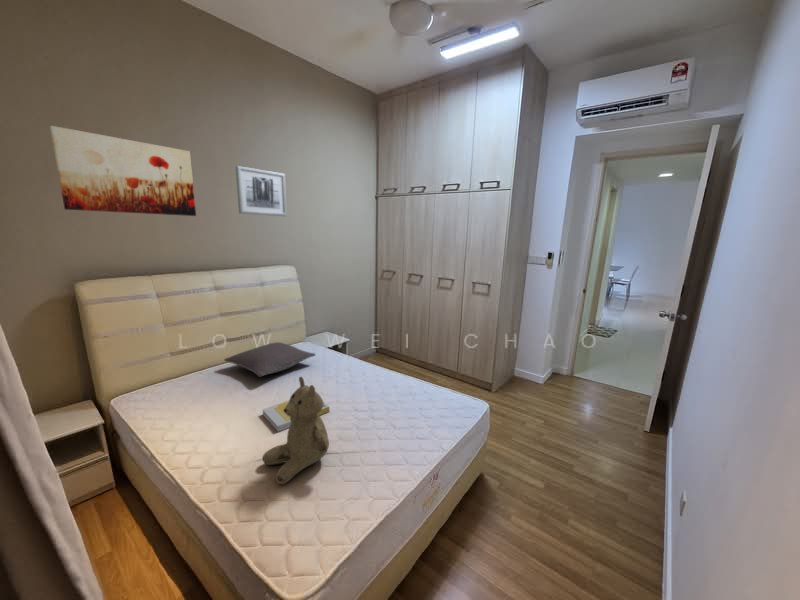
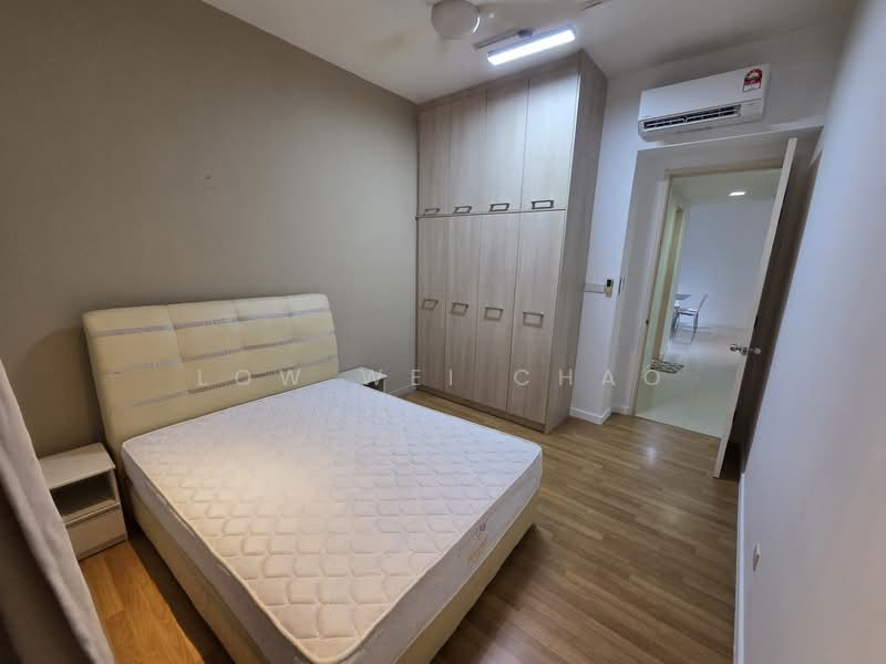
- teddy bear [262,376,330,485]
- pillow [223,341,317,378]
- book [261,399,331,433]
- wall art [235,165,288,217]
- wall art [49,125,197,217]
